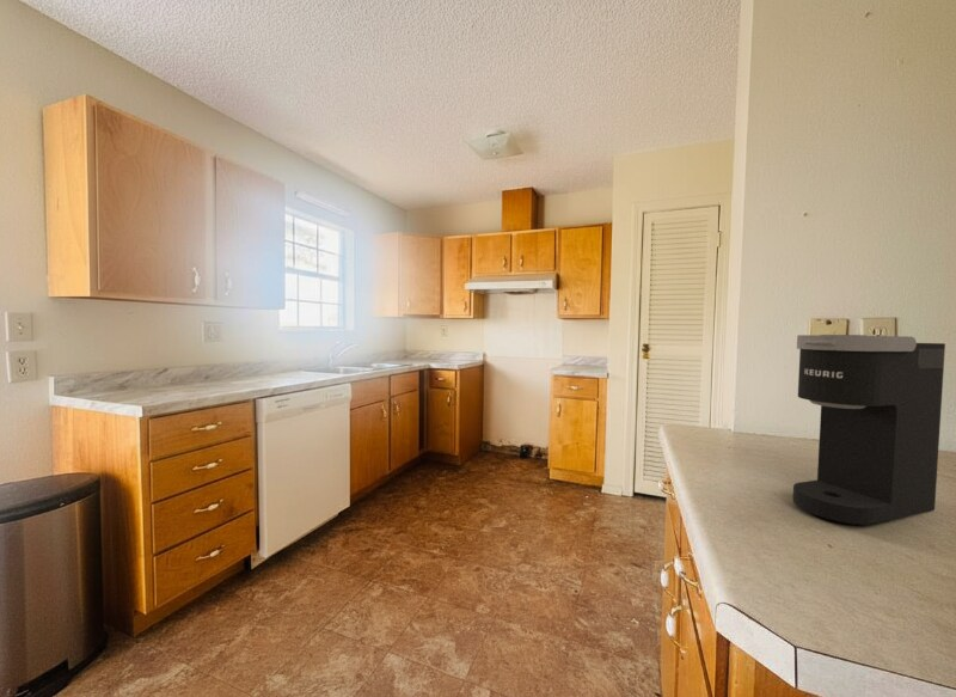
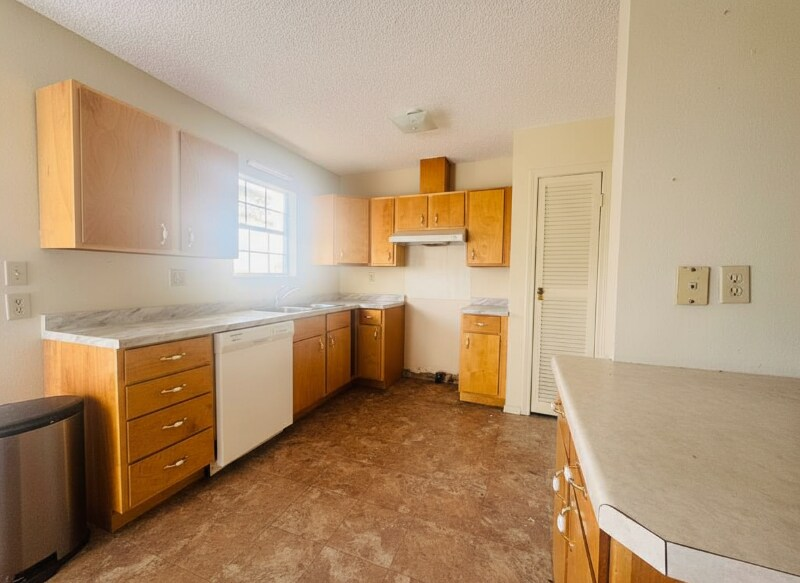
- coffee maker [791,334,946,526]
